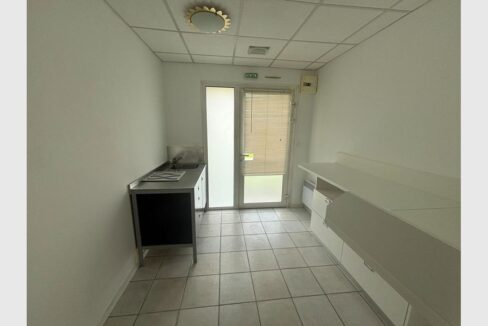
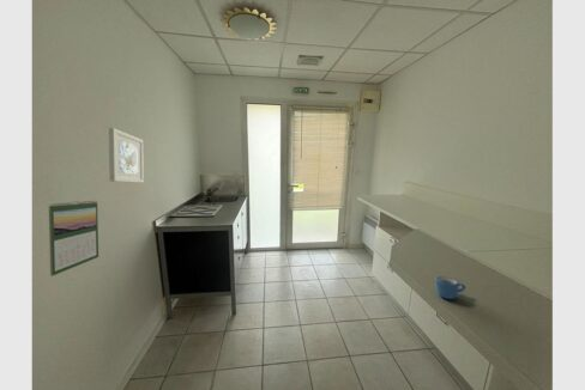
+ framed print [108,127,145,184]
+ calendar [48,200,99,278]
+ mug [434,275,466,300]
